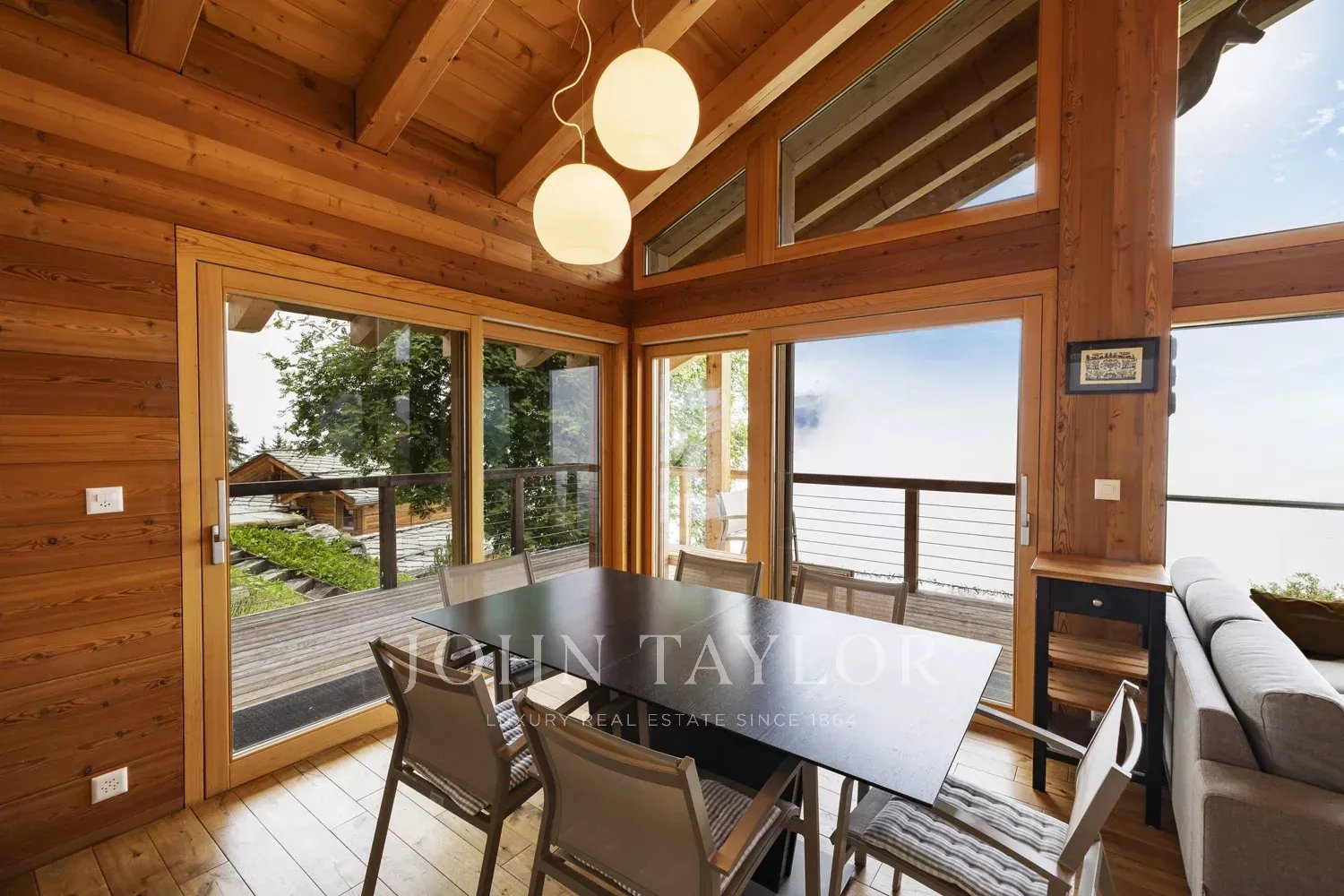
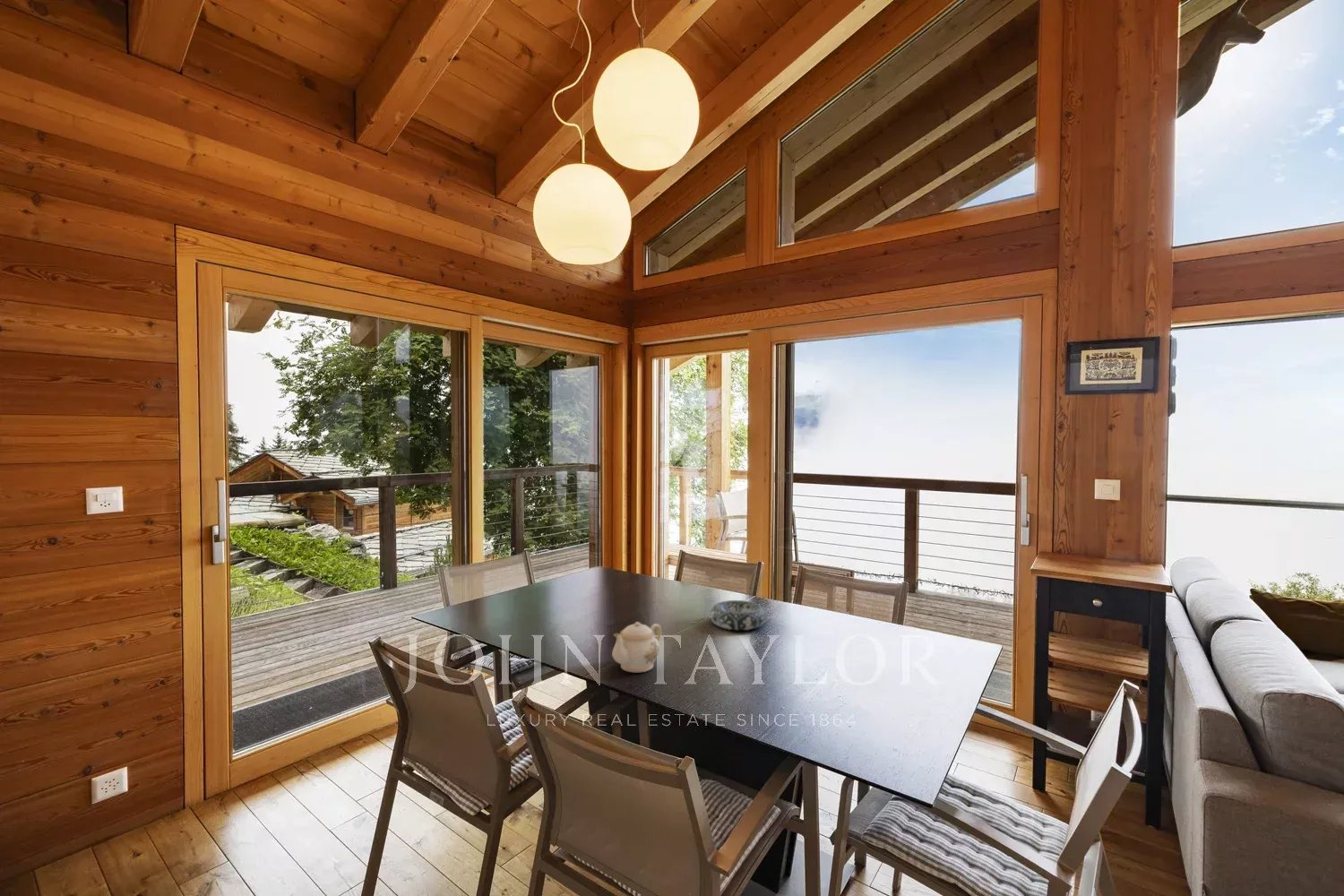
+ teapot [611,621,662,673]
+ decorative bowl [710,599,767,631]
